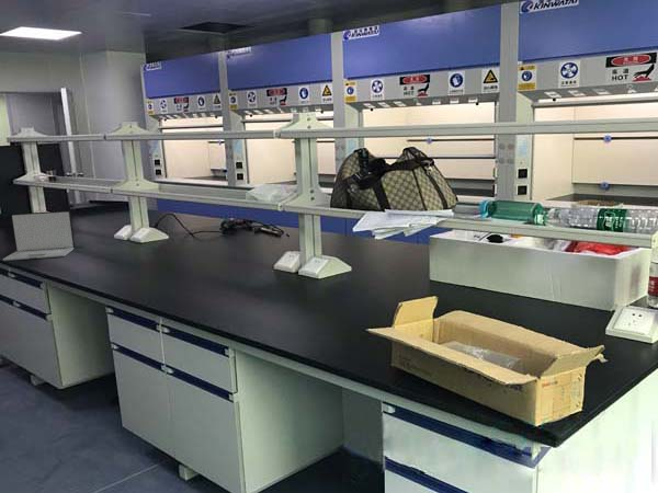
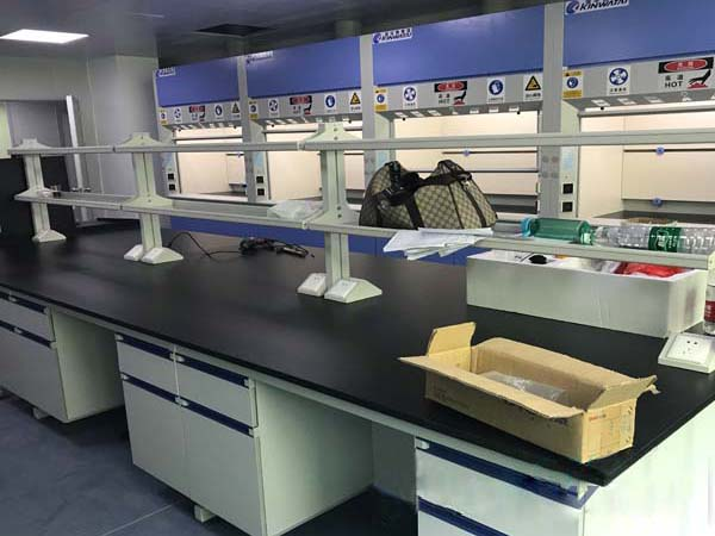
- laptop [2,209,76,262]
